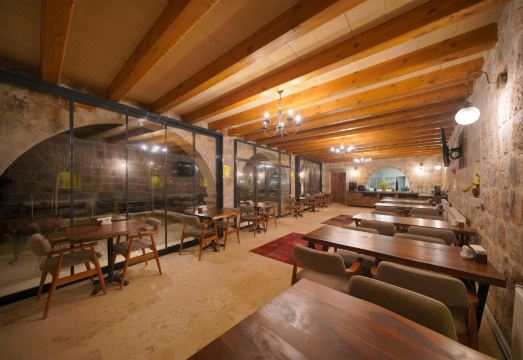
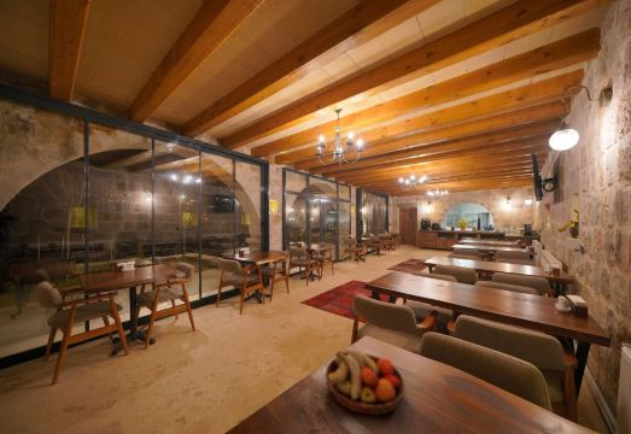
+ fruit bowl [325,348,407,416]
